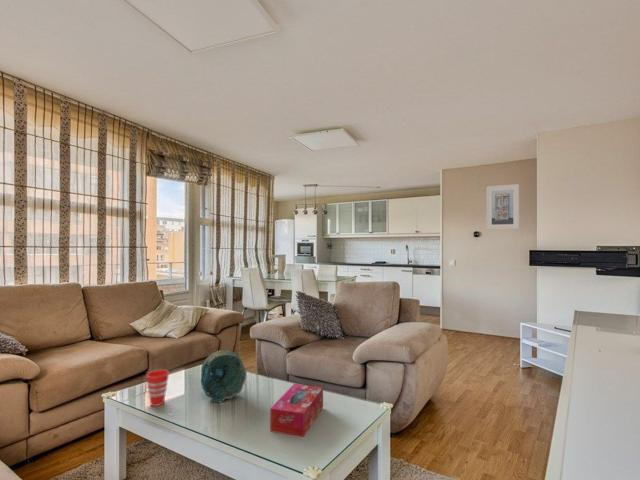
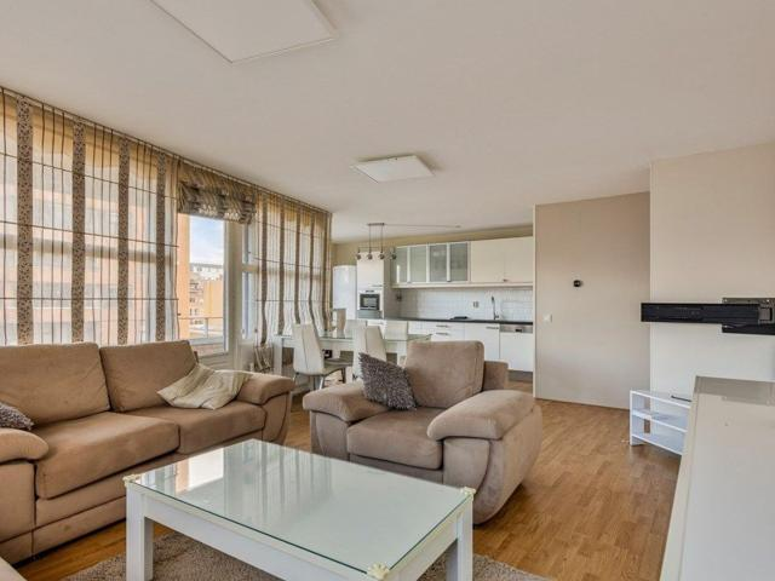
- cup [145,369,170,407]
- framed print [485,183,520,231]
- decorative bowl [200,349,248,403]
- tissue box [269,382,324,438]
